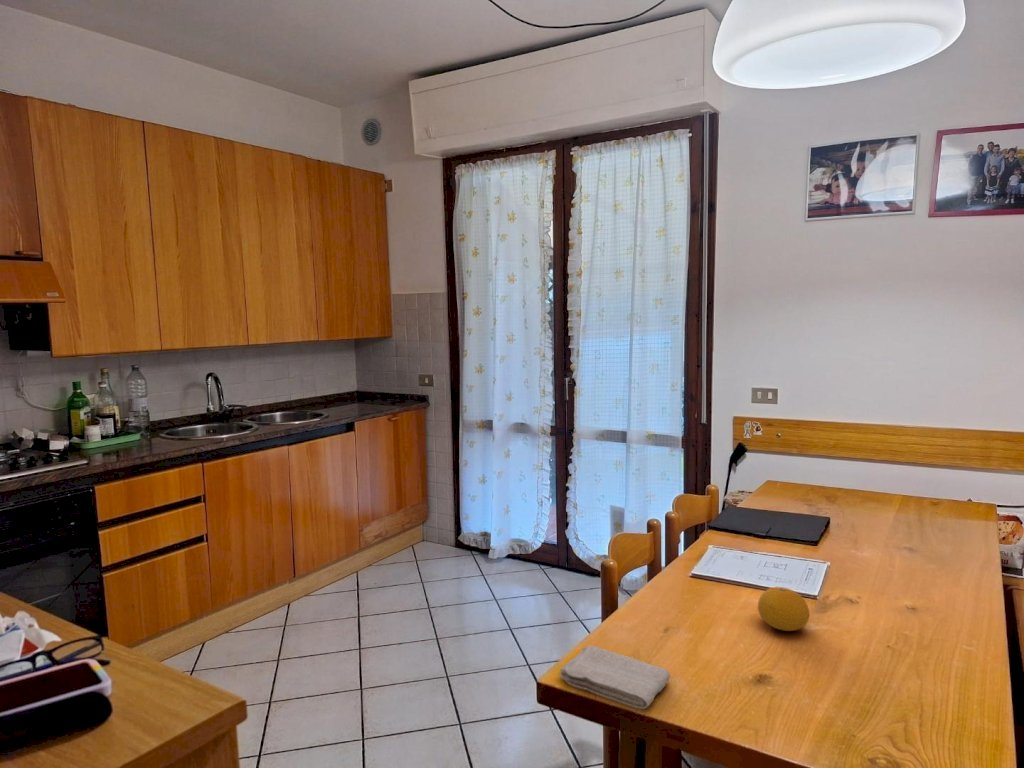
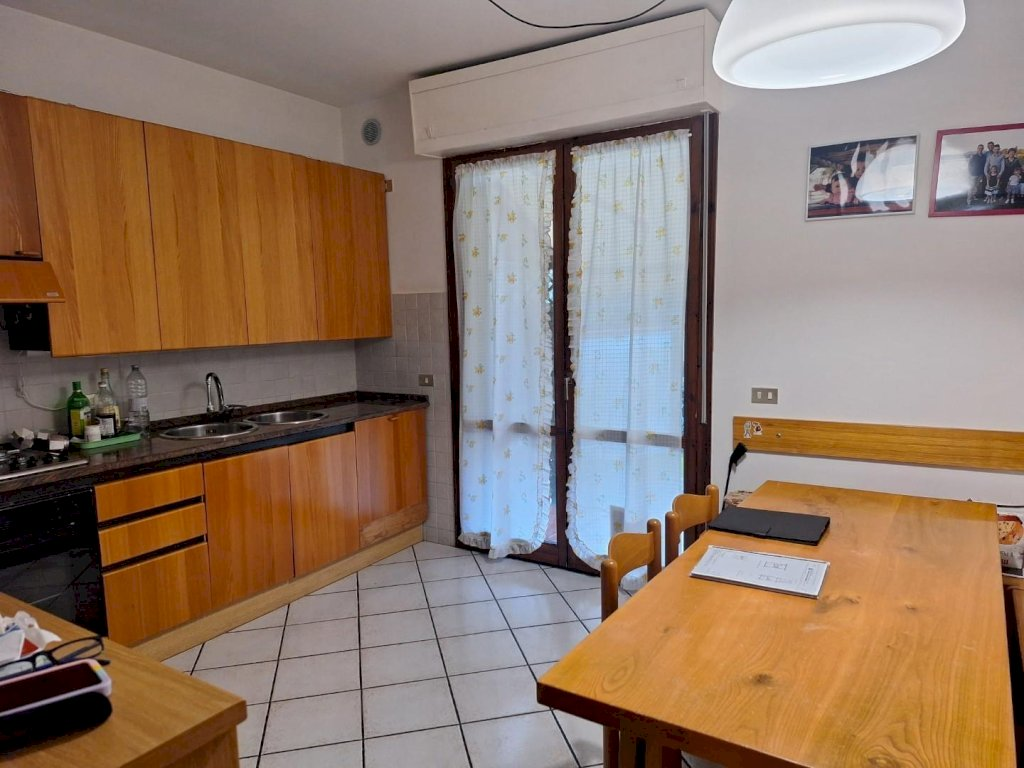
- fruit [757,586,811,632]
- washcloth [559,645,671,710]
